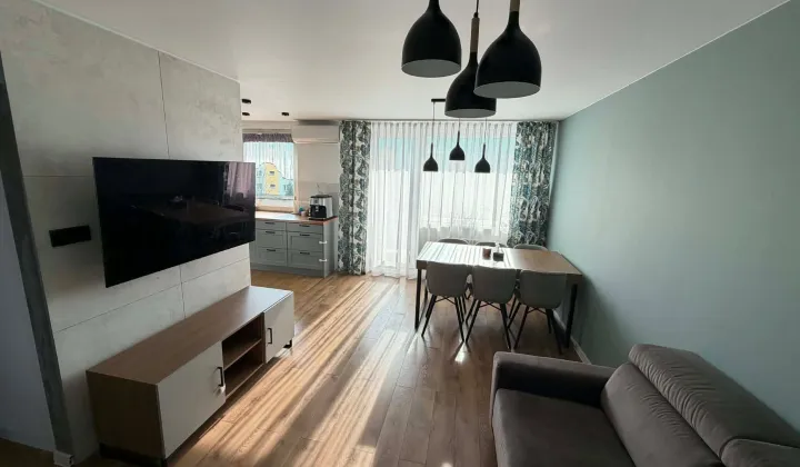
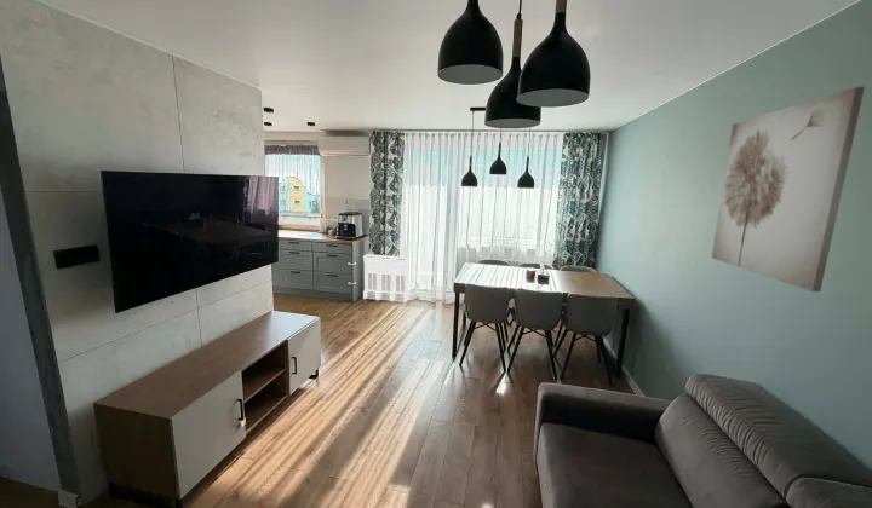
+ wall art [711,86,866,293]
+ electrical panel [362,253,412,304]
